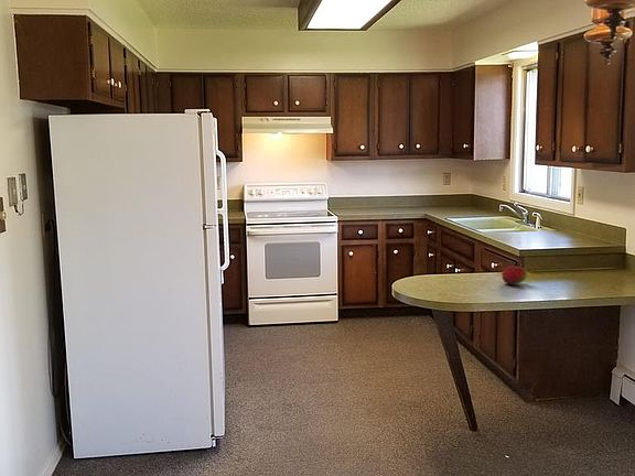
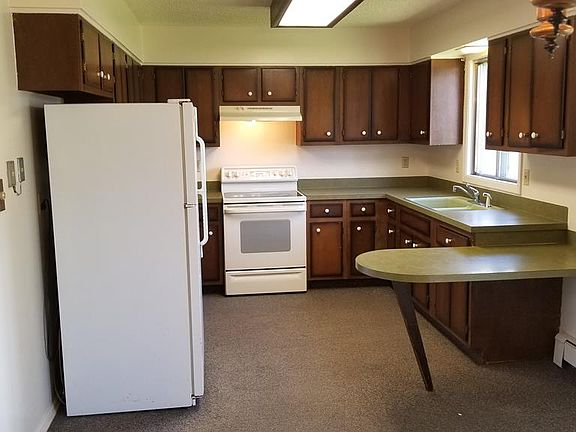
- fruit [502,266,528,285]
